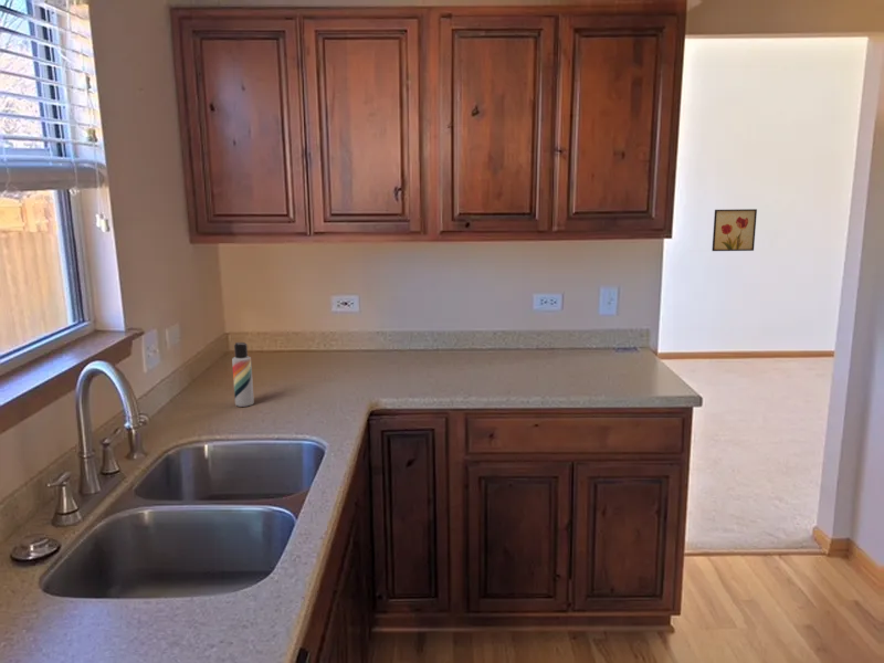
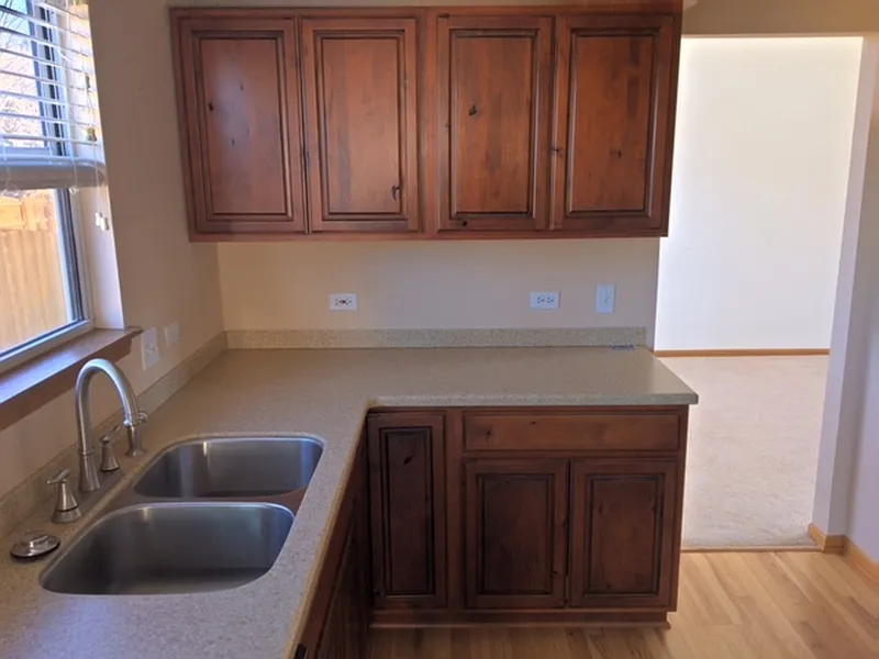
- lotion bottle [231,341,255,408]
- wall art [712,208,758,252]
